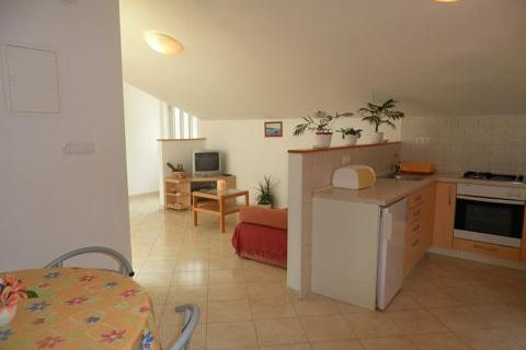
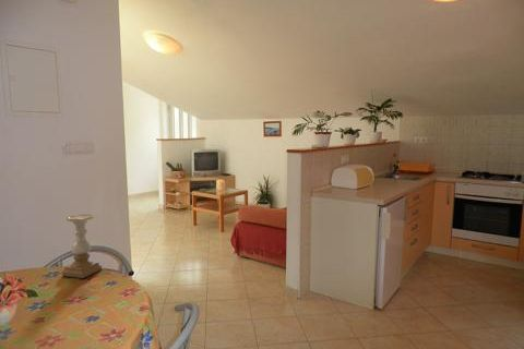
+ candle holder [61,214,103,279]
